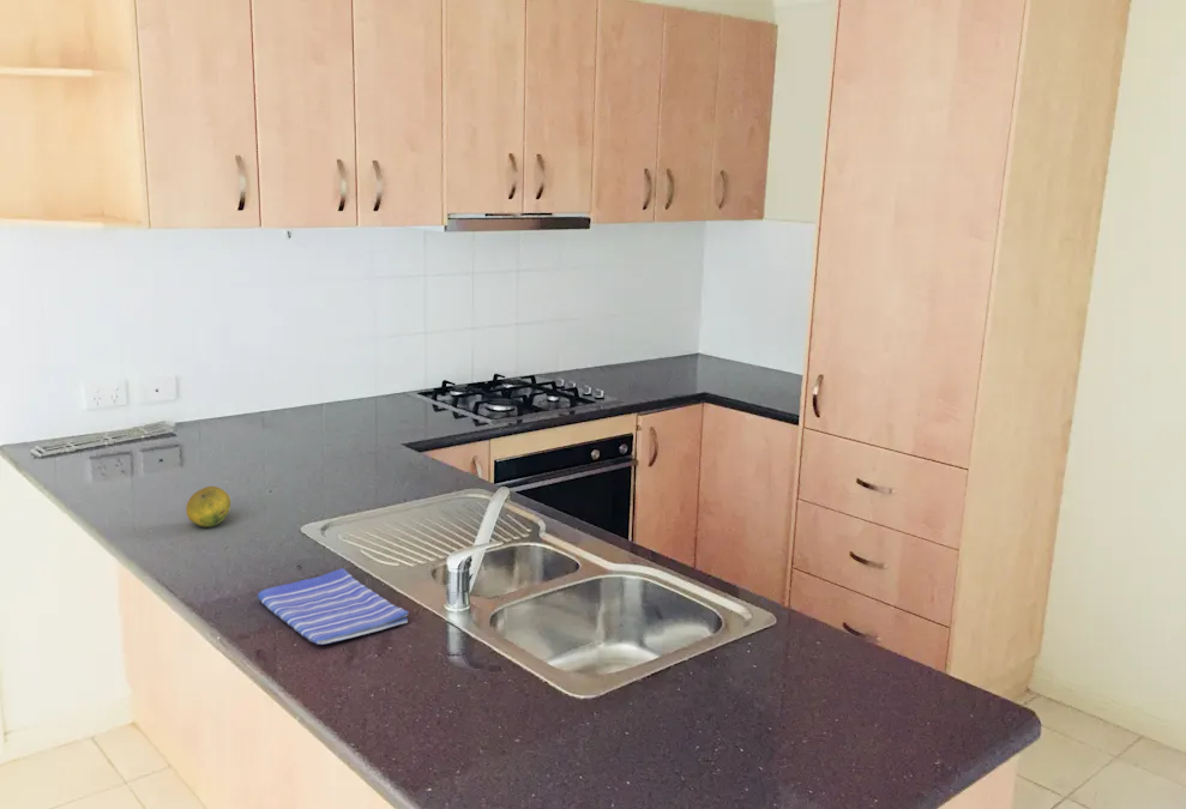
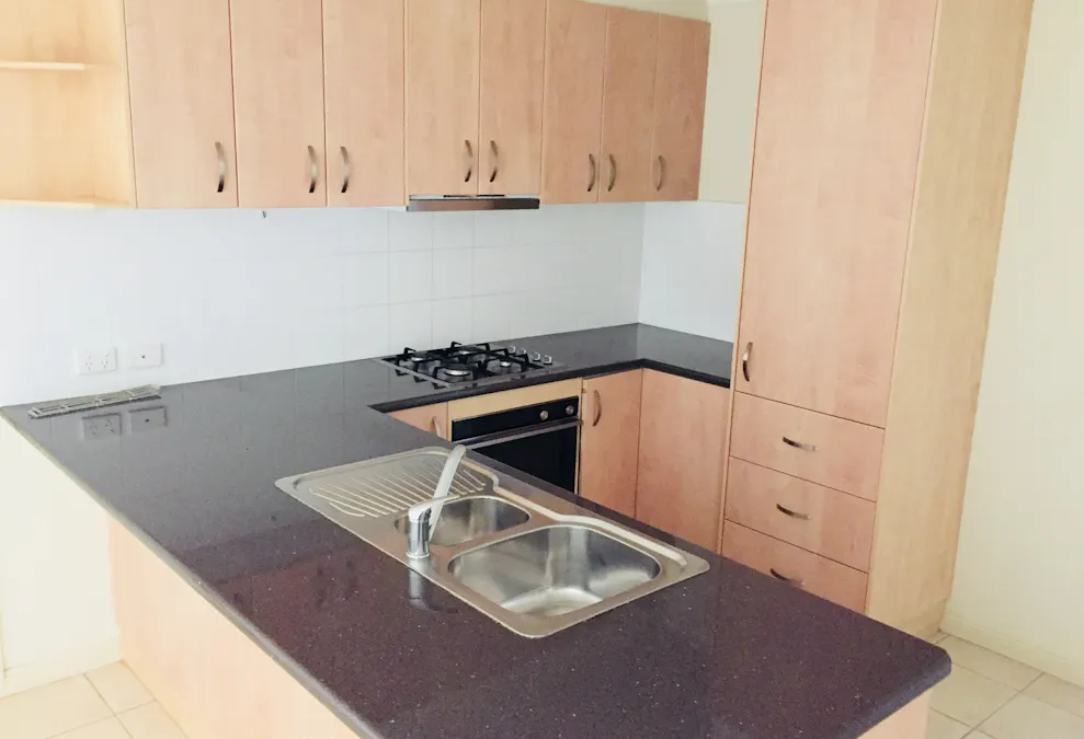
- fruit [185,485,231,529]
- dish towel [257,567,410,646]
